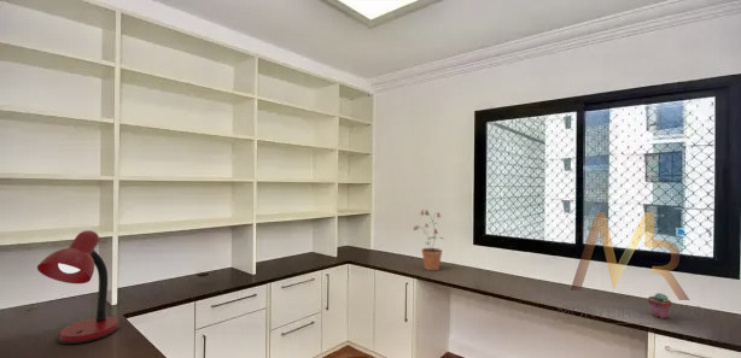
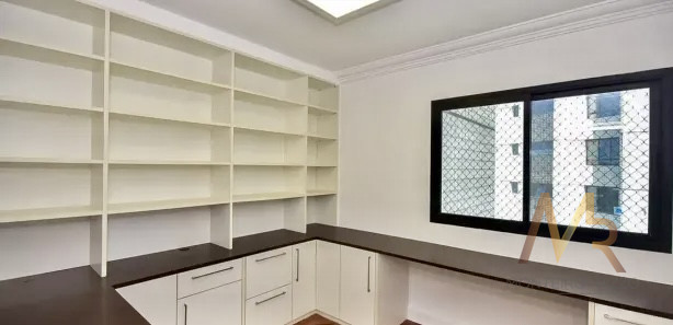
- potted succulent [647,292,672,319]
- potted plant [413,209,447,271]
- desk lamp [36,229,121,345]
